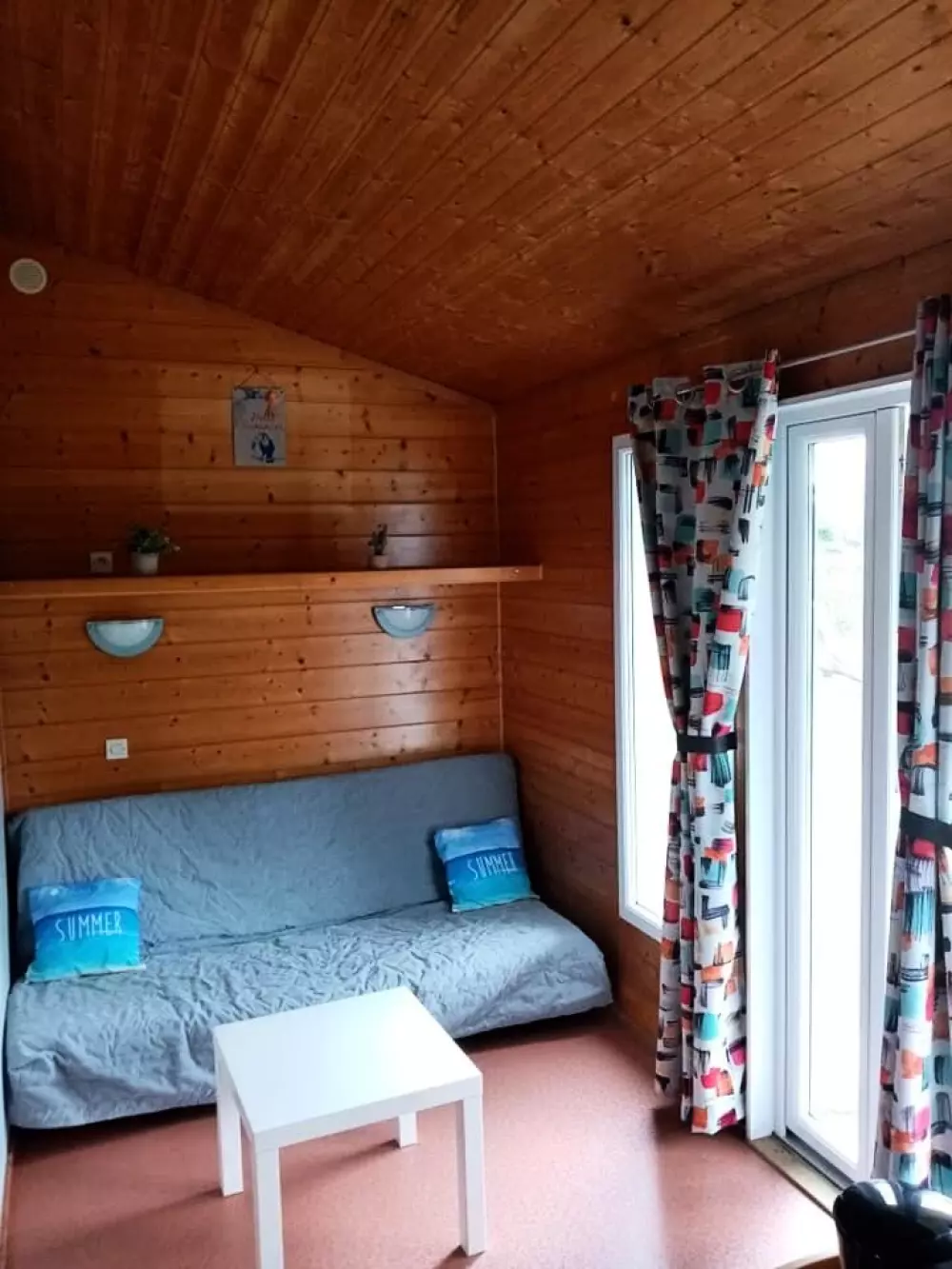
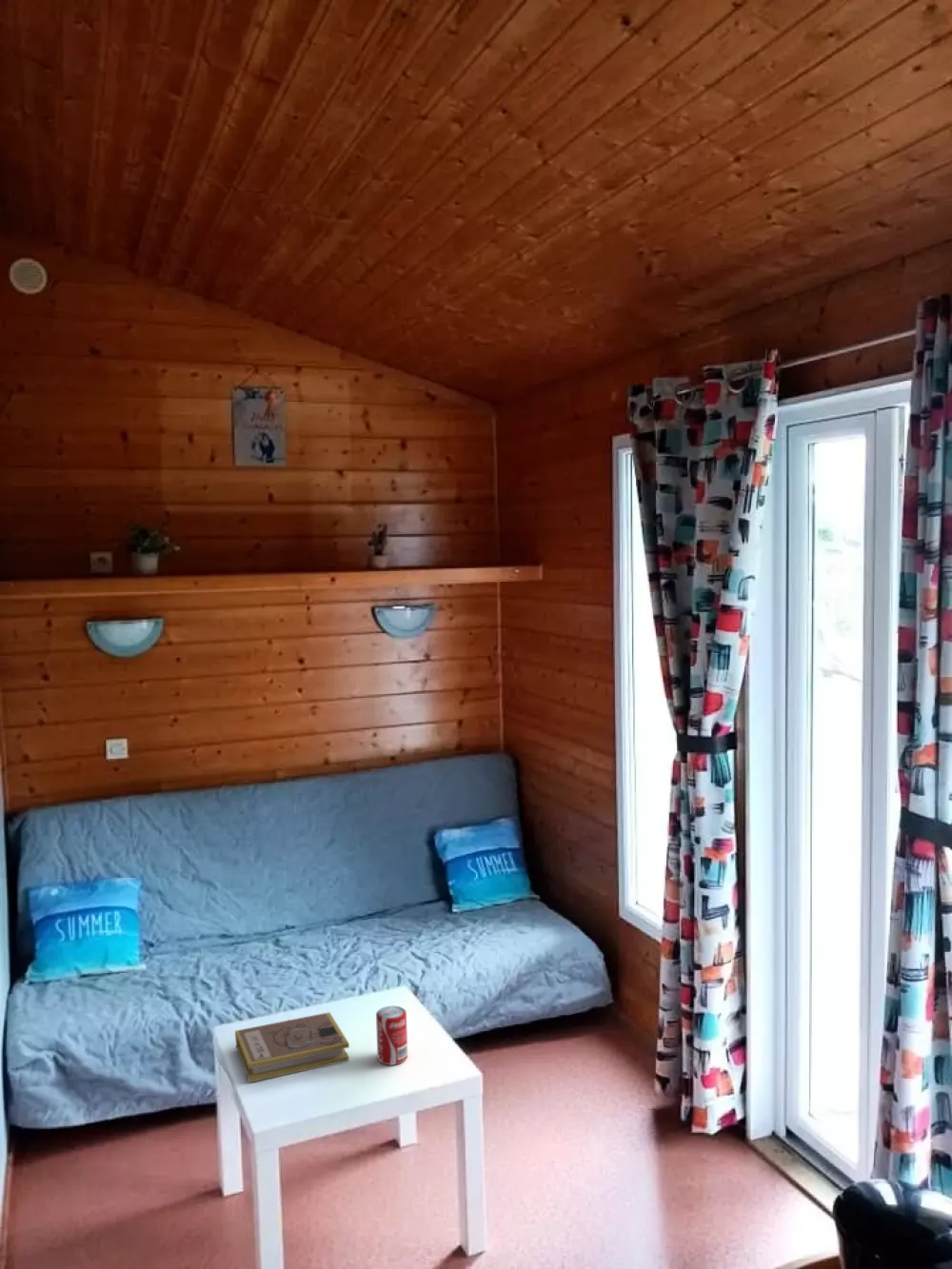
+ book [234,1011,350,1083]
+ beverage can [375,1005,408,1066]
